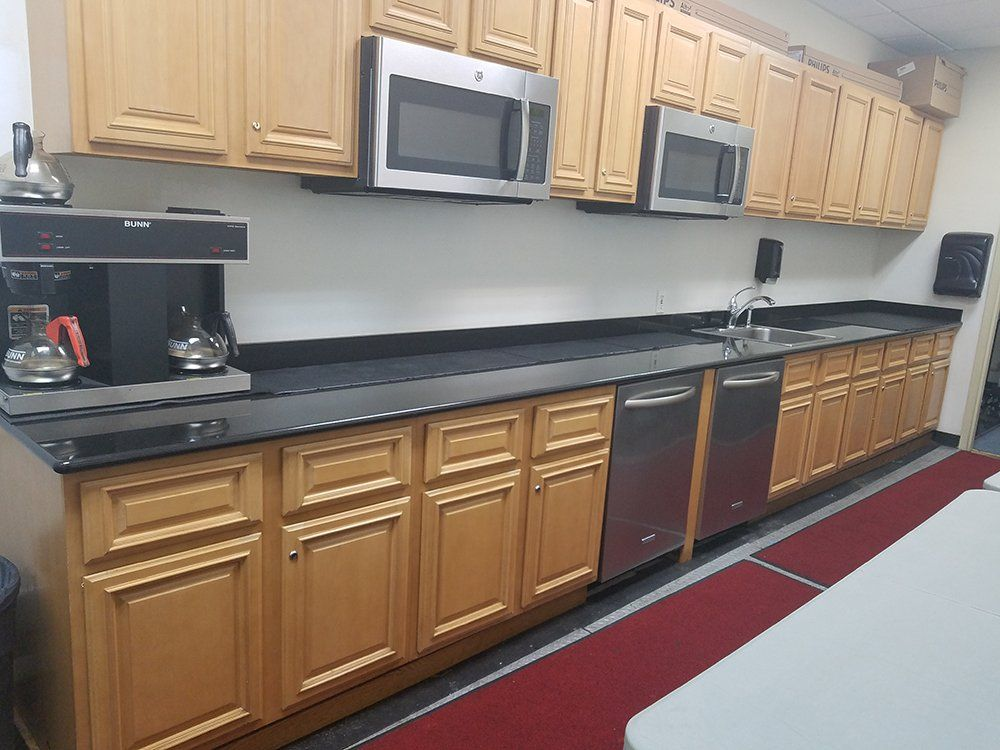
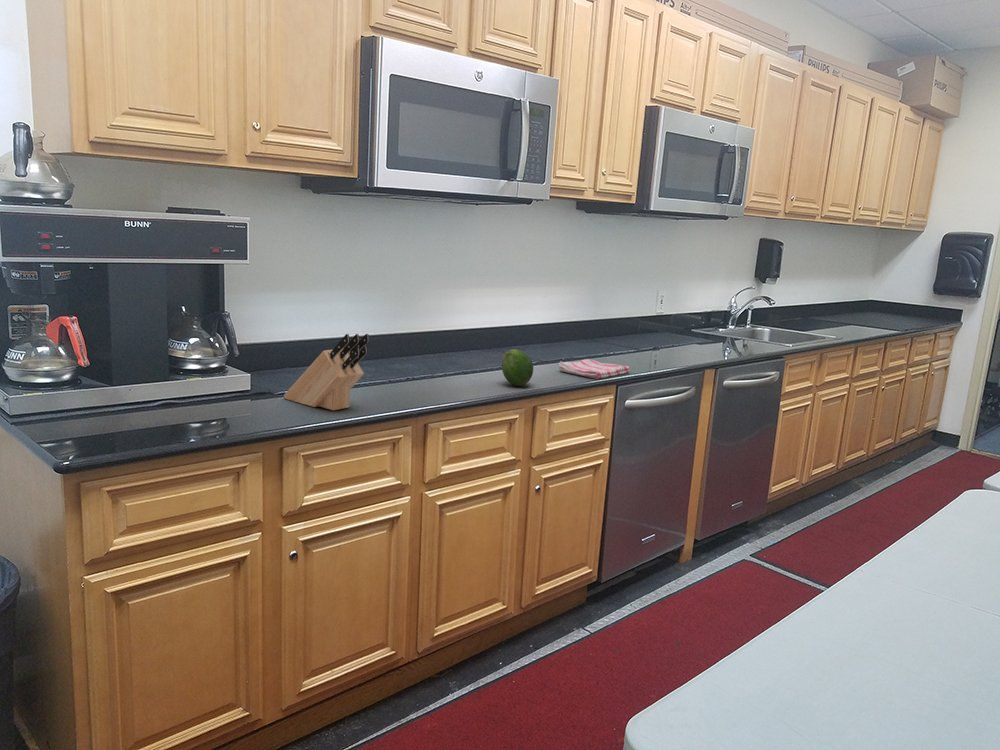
+ fruit [501,348,534,387]
+ knife block [283,333,370,411]
+ dish towel [558,358,632,380]
